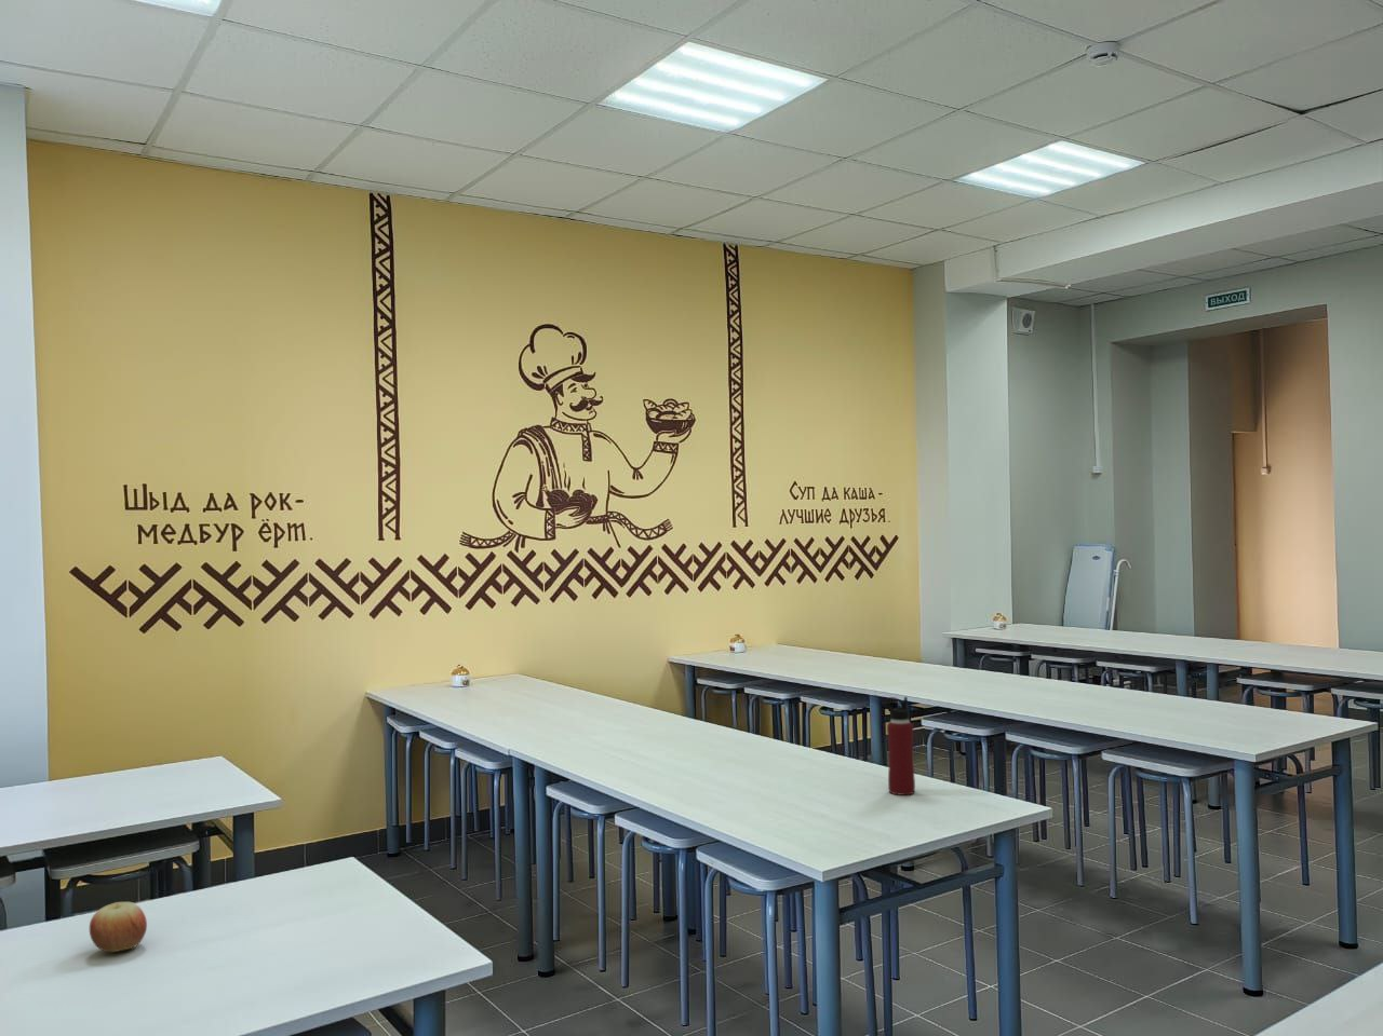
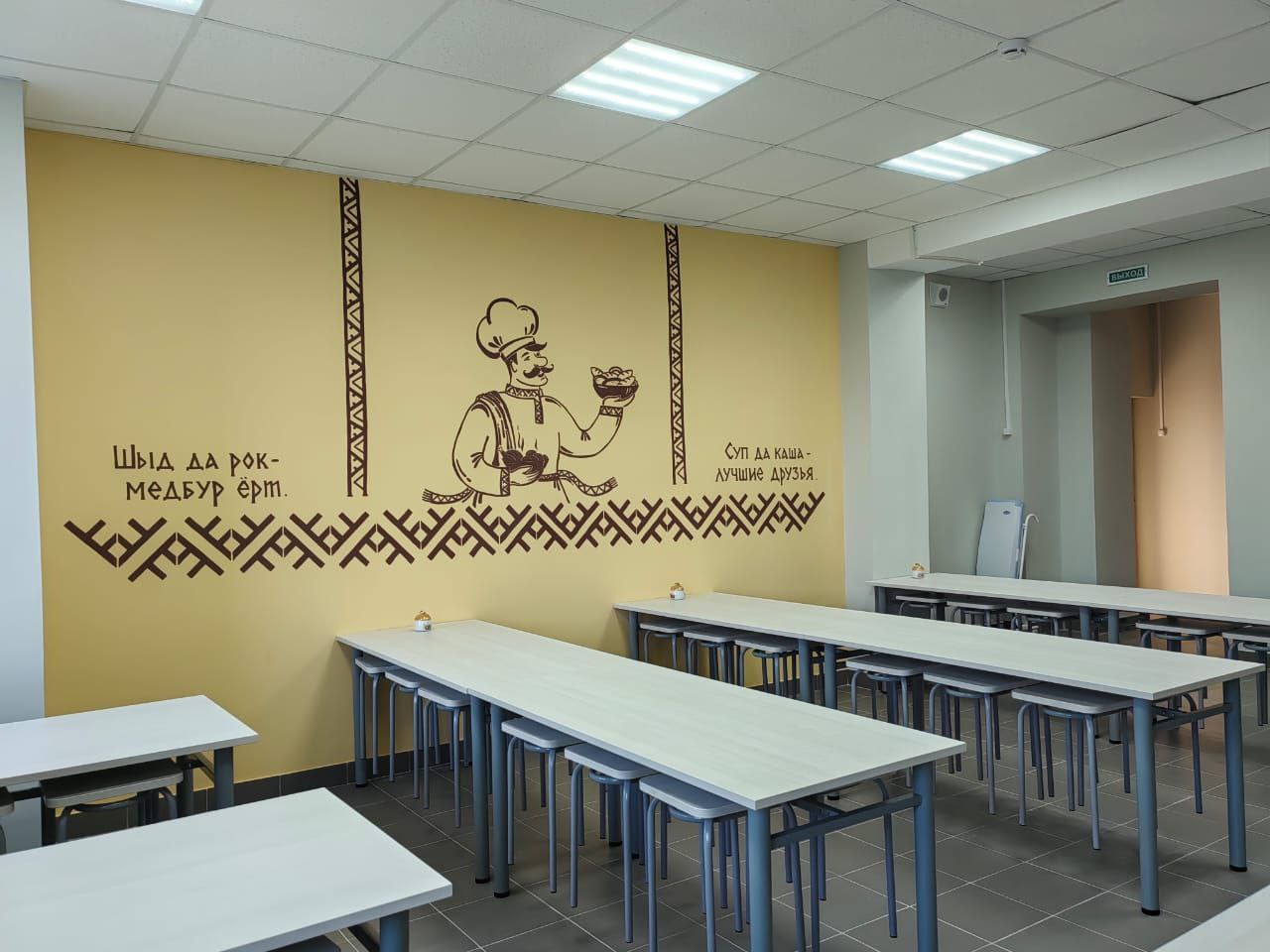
- apple [88,901,148,954]
- water bottle [885,696,916,797]
